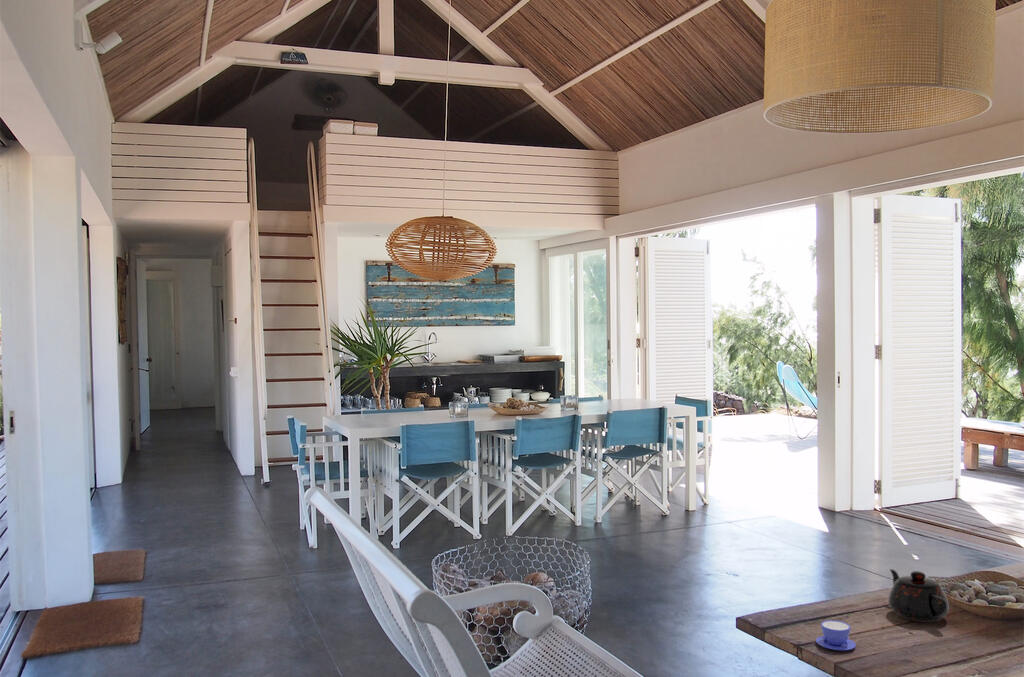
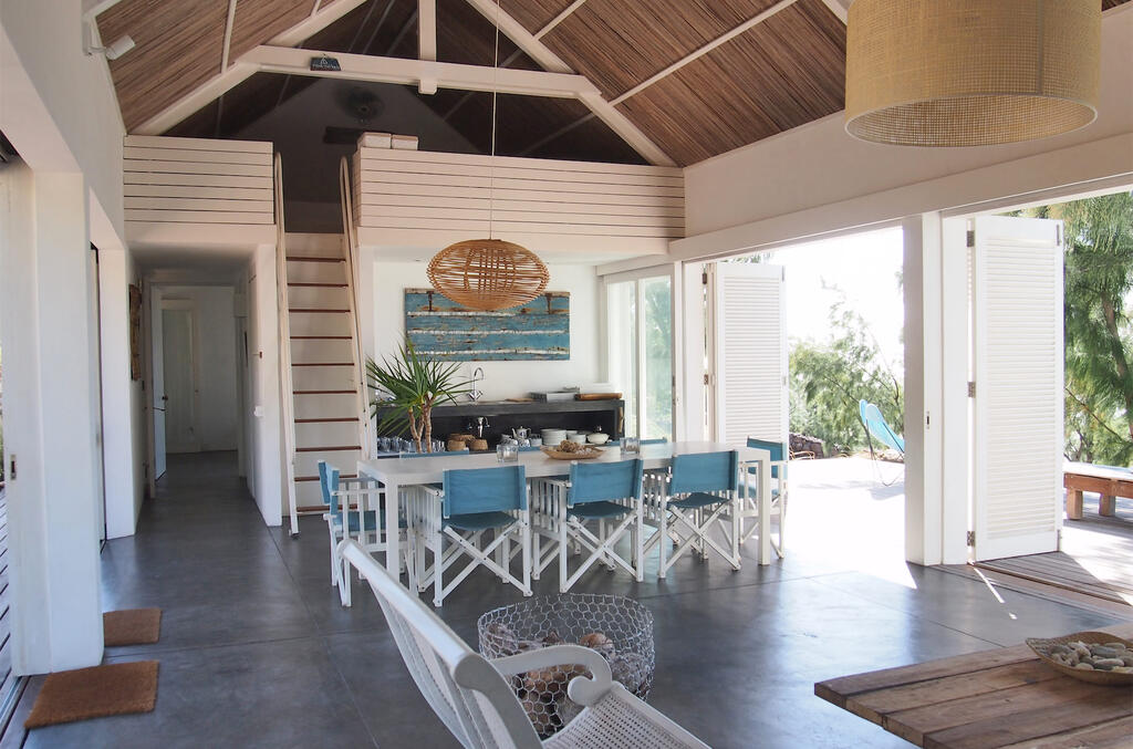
- teacup [815,619,857,651]
- teapot [887,568,950,624]
